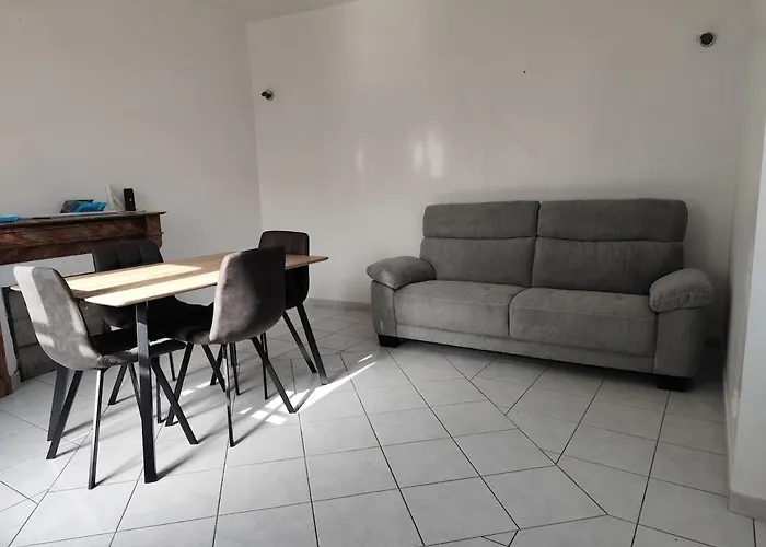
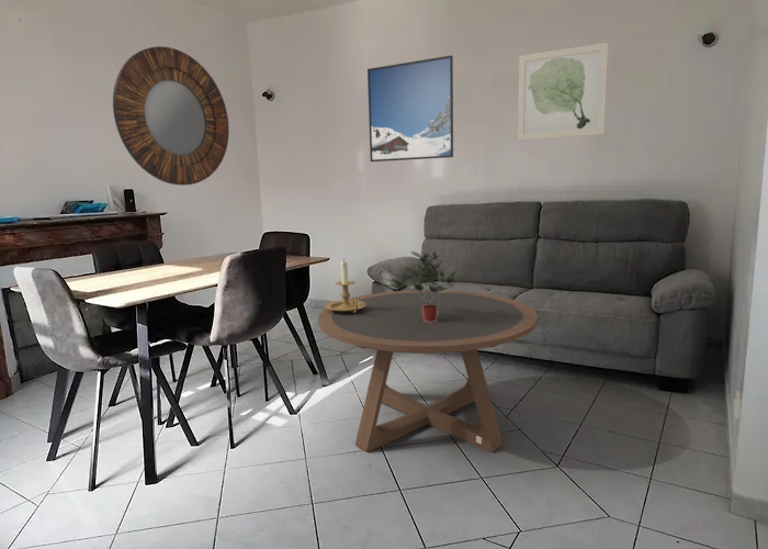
+ home mirror [112,45,230,187]
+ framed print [366,55,454,163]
+ coffee table [317,289,539,453]
+ wall art [517,42,609,142]
+ potted plant [381,250,468,323]
+ candle holder [325,258,366,313]
